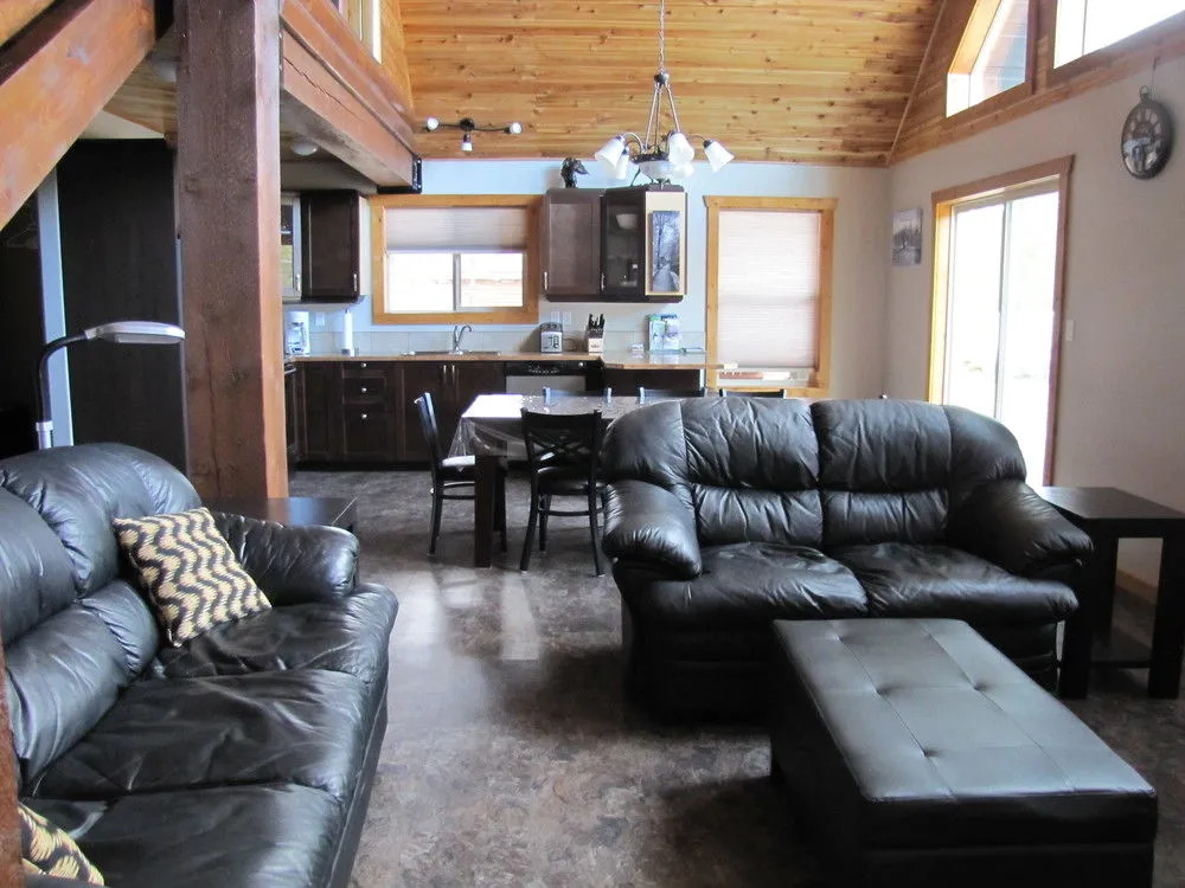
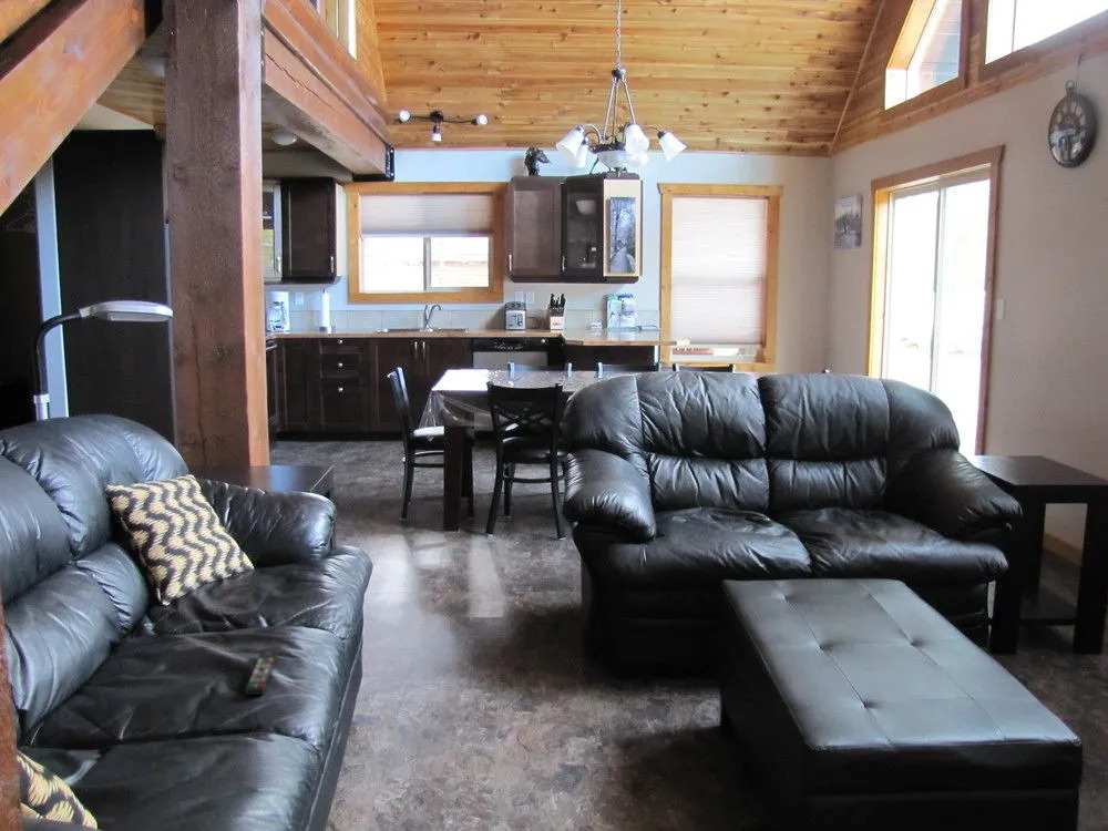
+ remote control [244,646,280,697]
